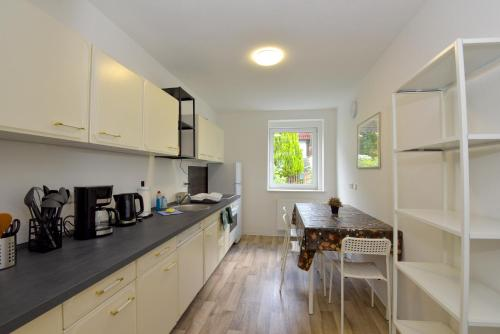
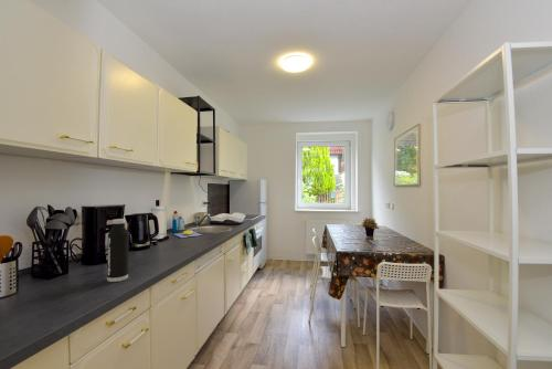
+ water bottle [106,218,130,283]
